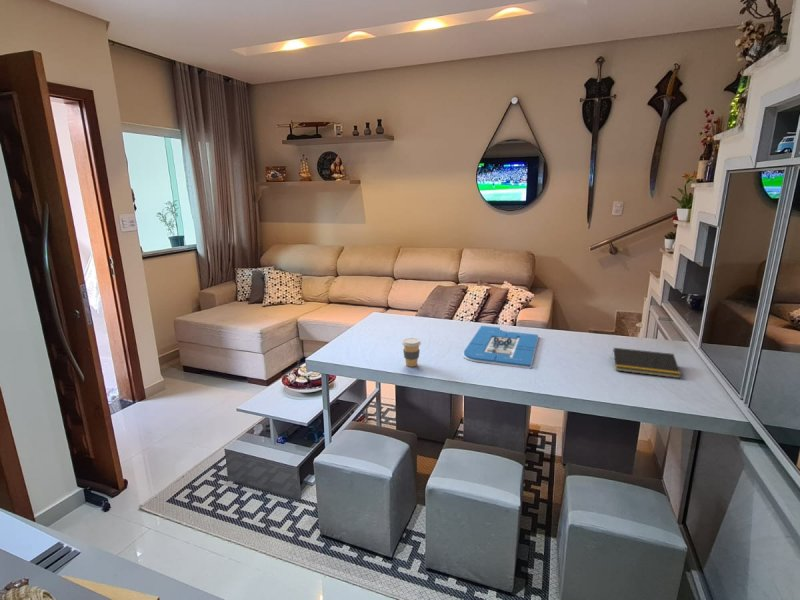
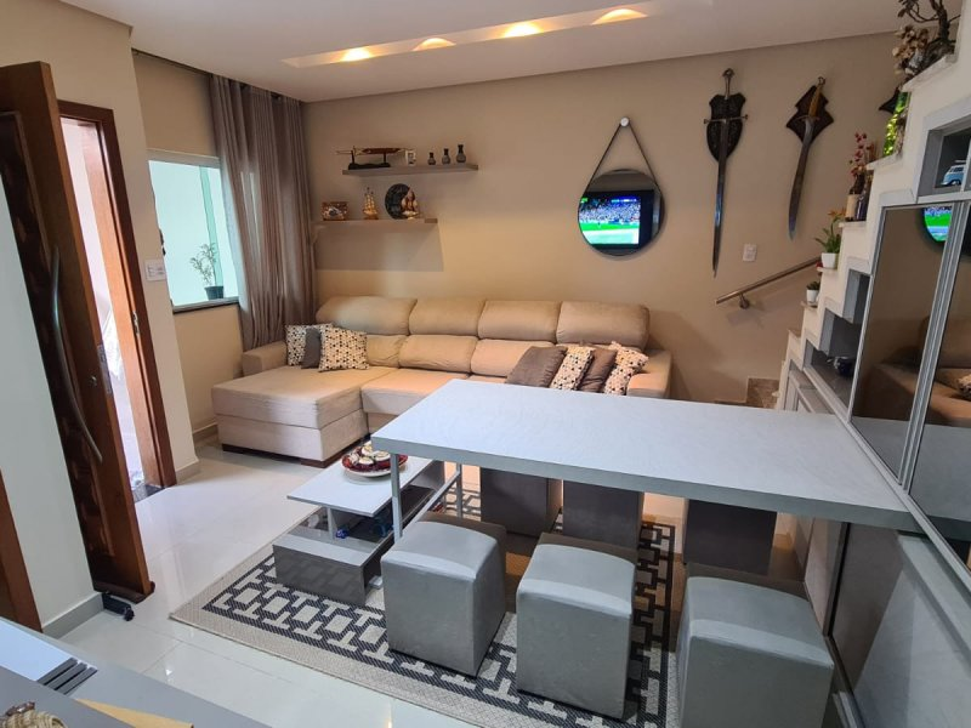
- coffee cup [401,337,422,368]
- board game [462,325,540,370]
- notepad [610,347,682,379]
